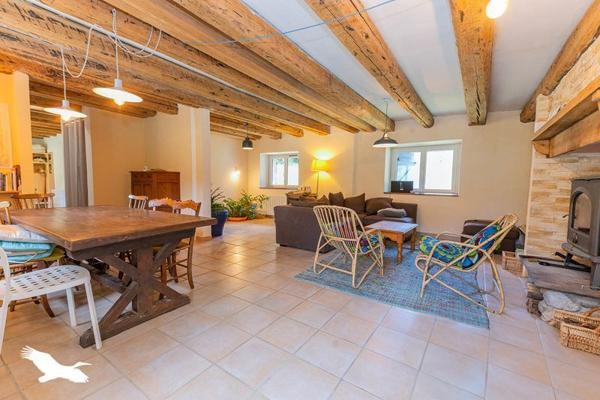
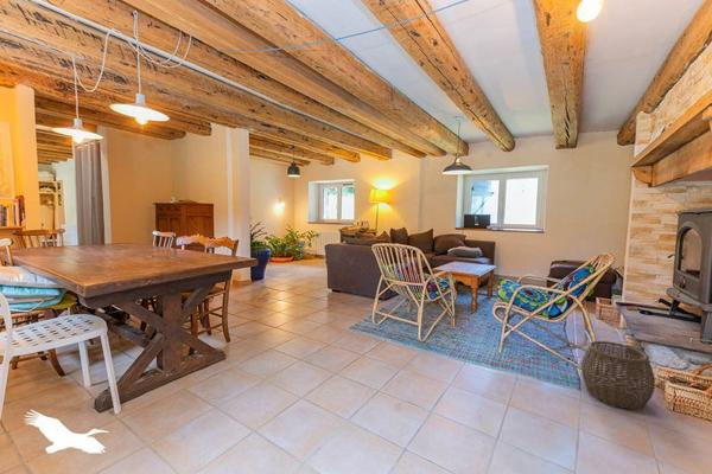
+ woven basket [580,340,657,410]
